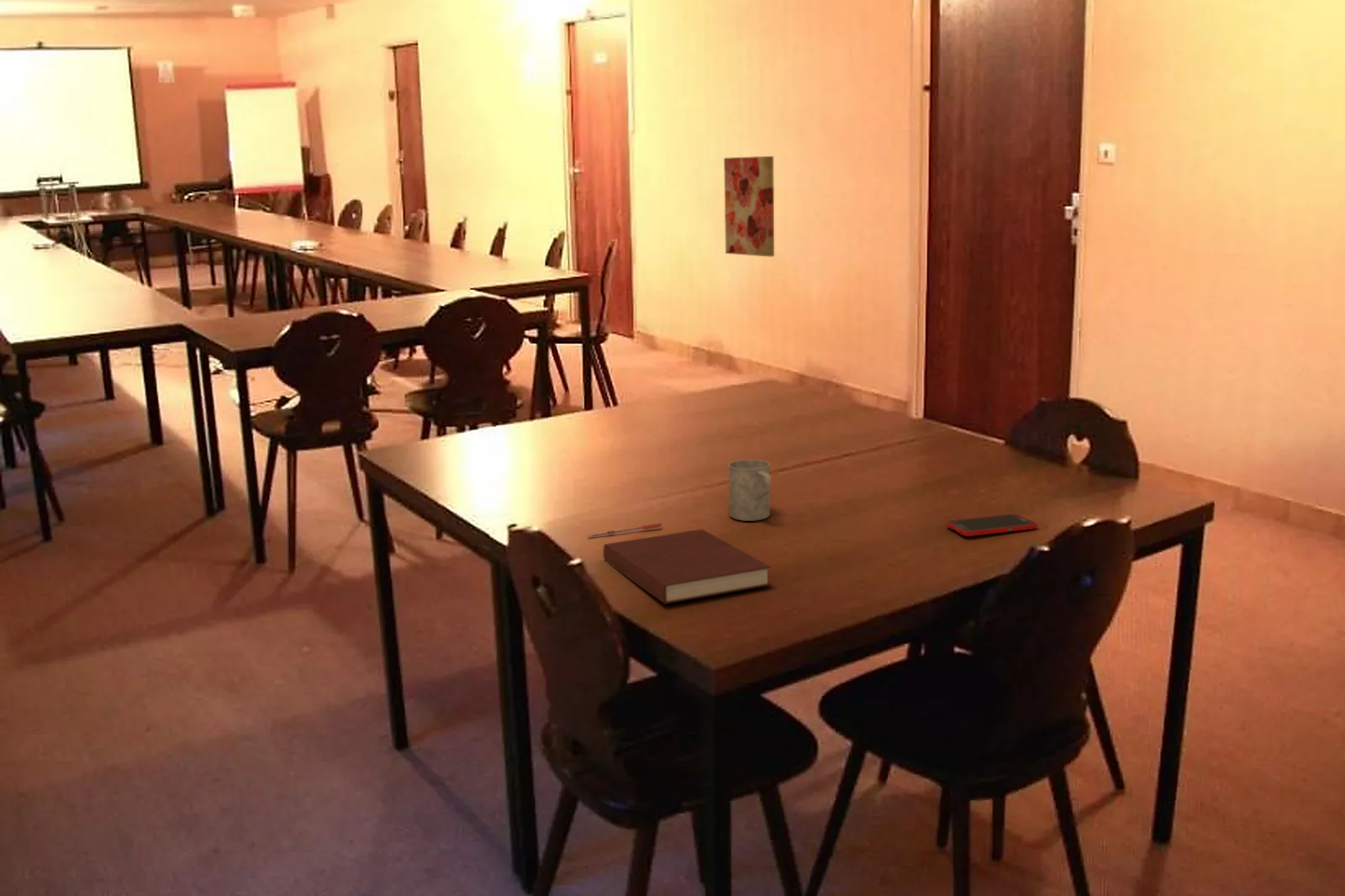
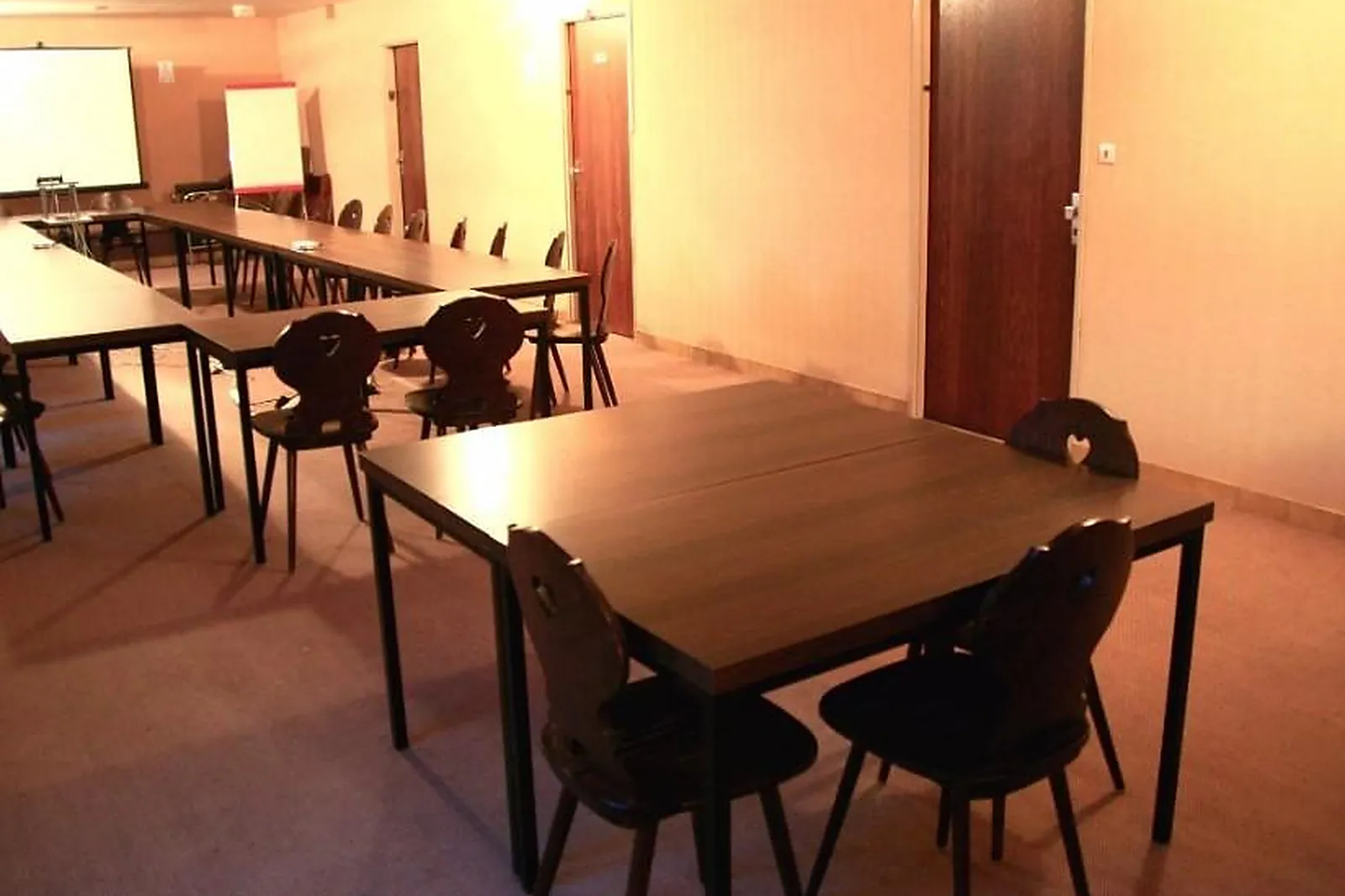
- mug [727,459,772,522]
- notebook [603,528,773,604]
- pen [587,522,662,539]
- cell phone [946,513,1038,537]
- wall art [723,155,775,257]
